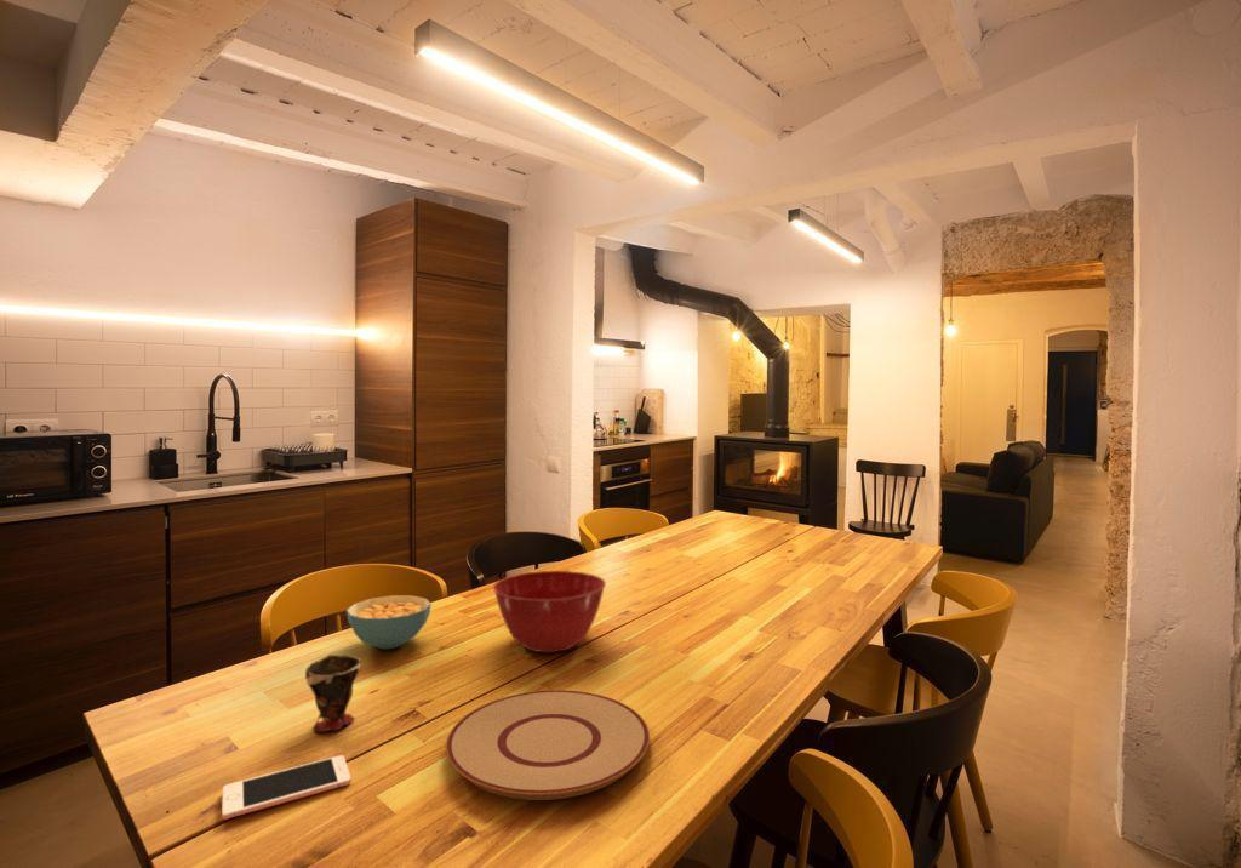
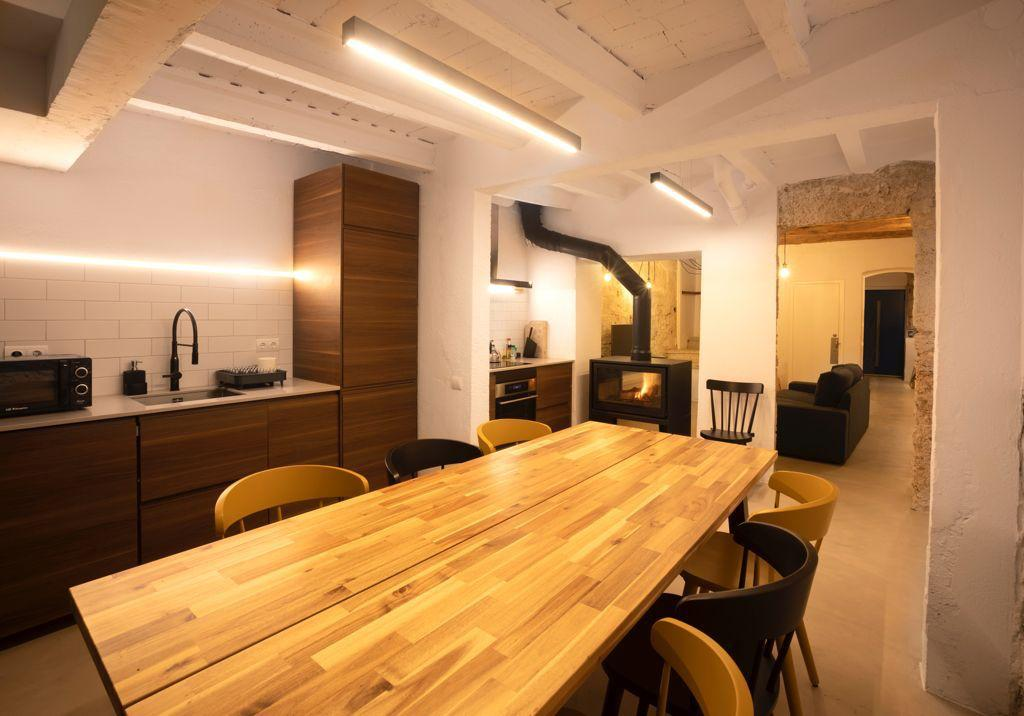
- cereal bowl [345,594,433,650]
- mixing bowl [492,570,607,653]
- cell phone [221,754,351,821]
- plate [445,689,651,801]
- cup [304,653,362,732]
